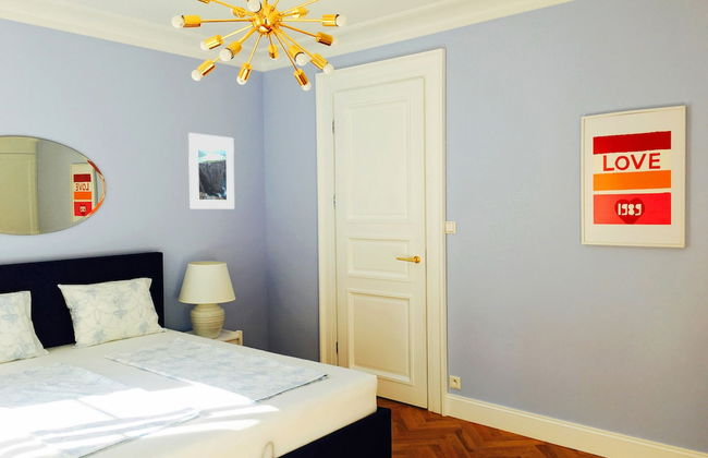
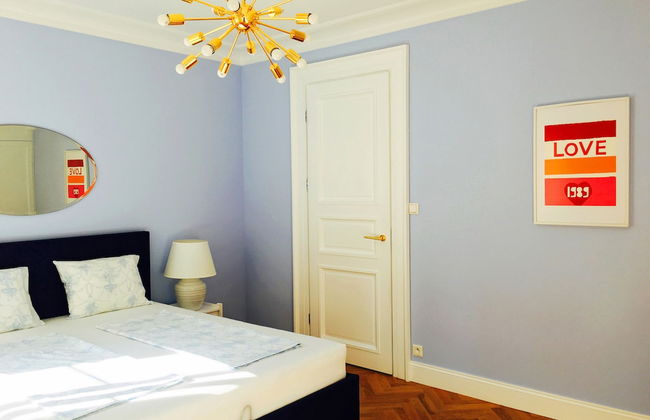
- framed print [187,132,235,210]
